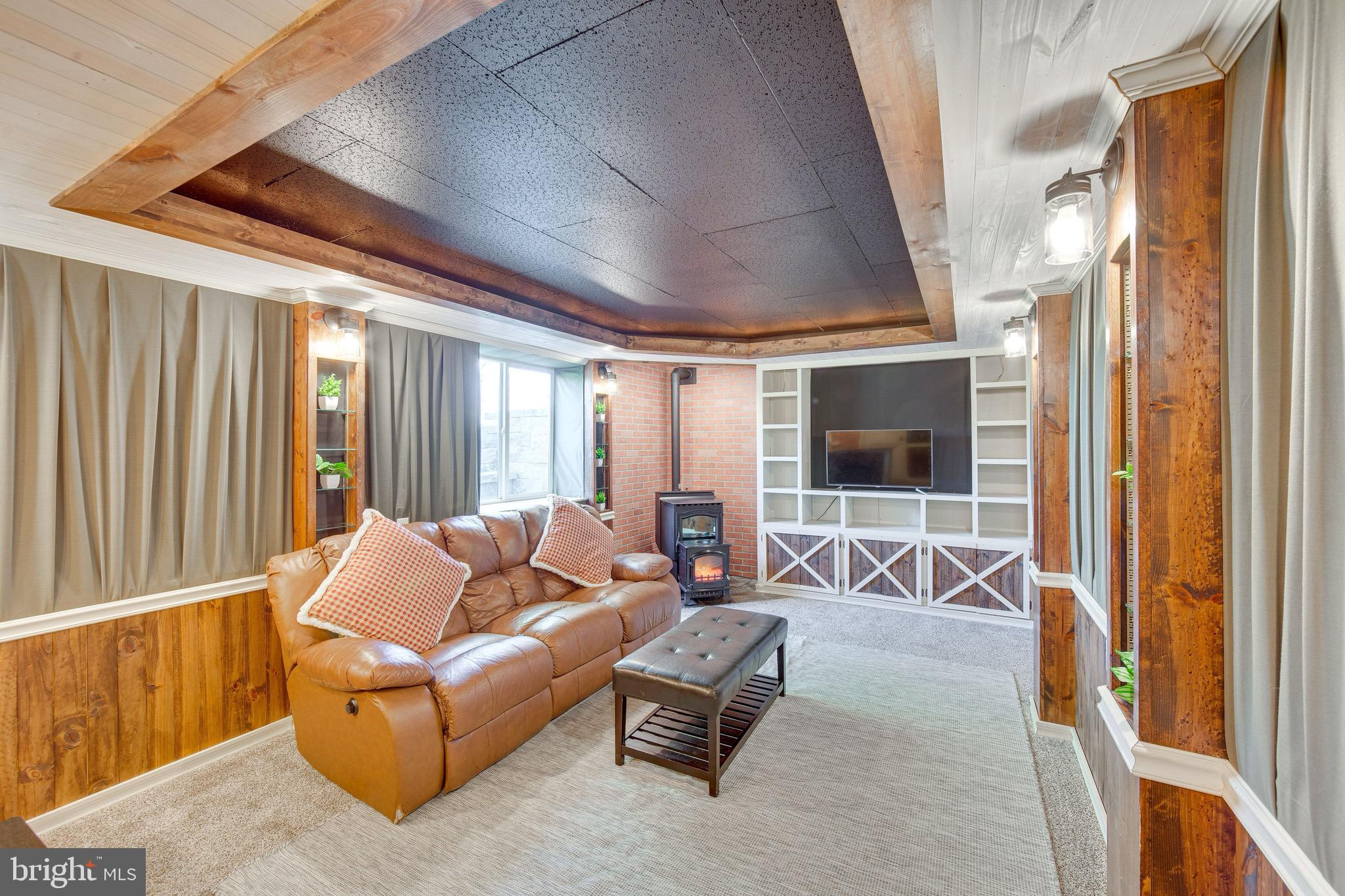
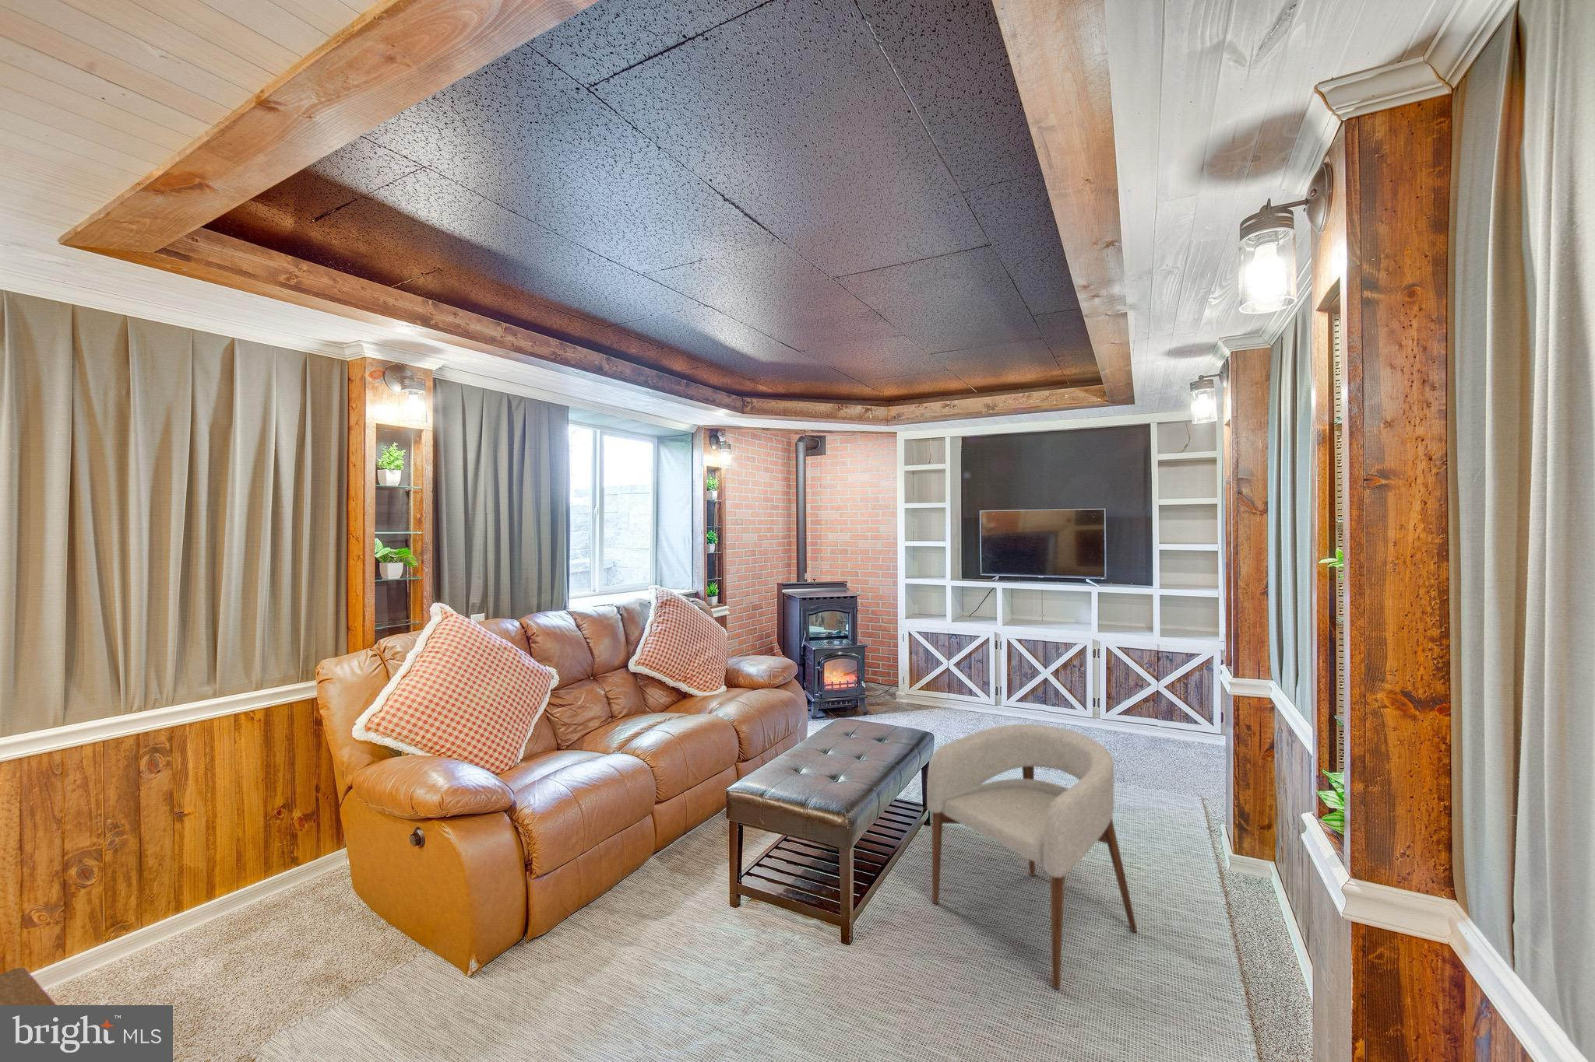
+ armchair [926,723,1137,990]
